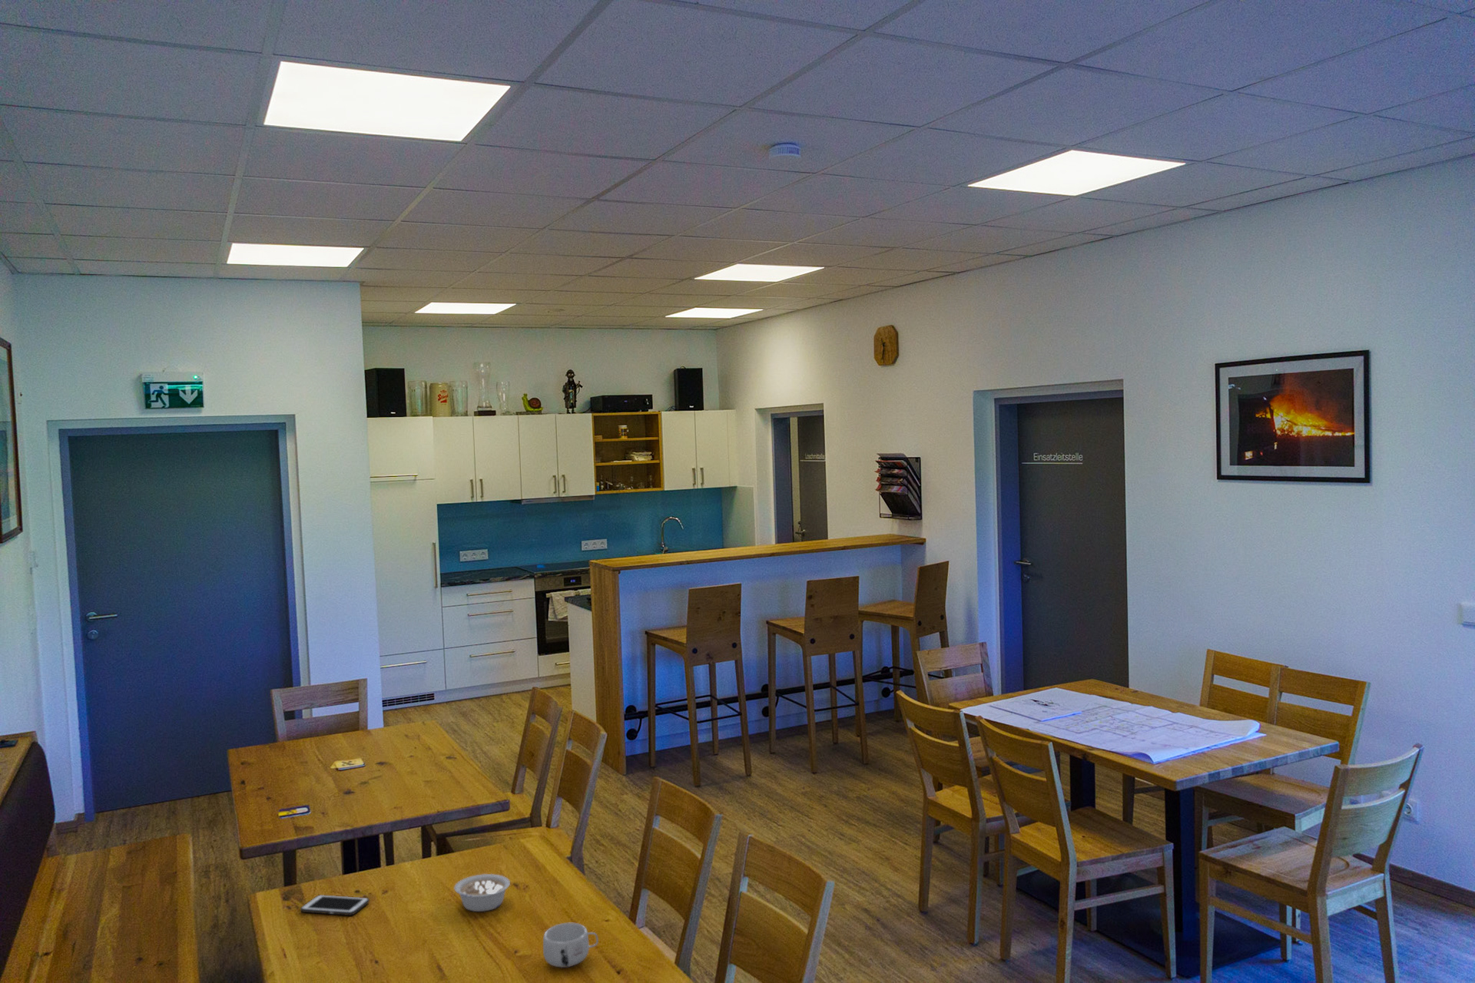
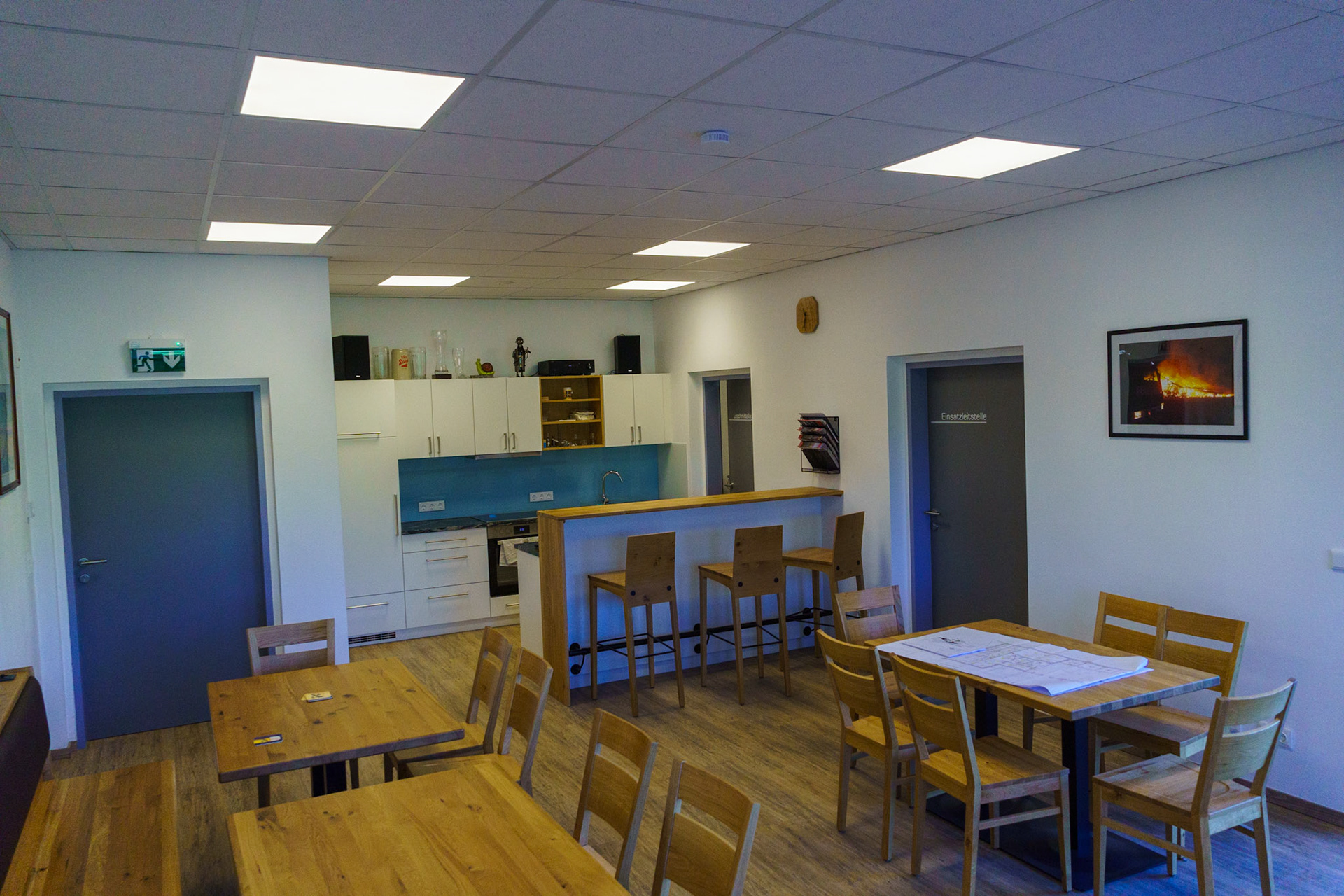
- mug [542,923,599,969]
- cell phone [300,894,370,916]
- legume [453,873,510,913]
